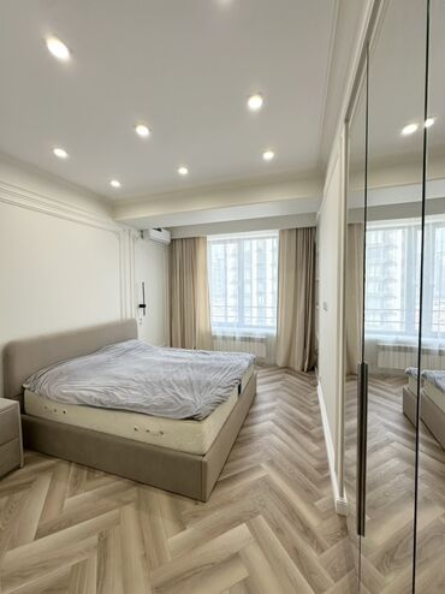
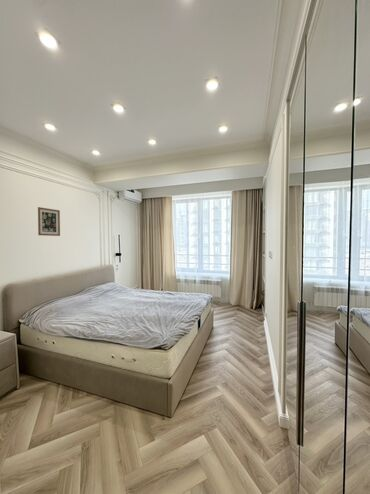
+ wall art [37,206,61,237]
